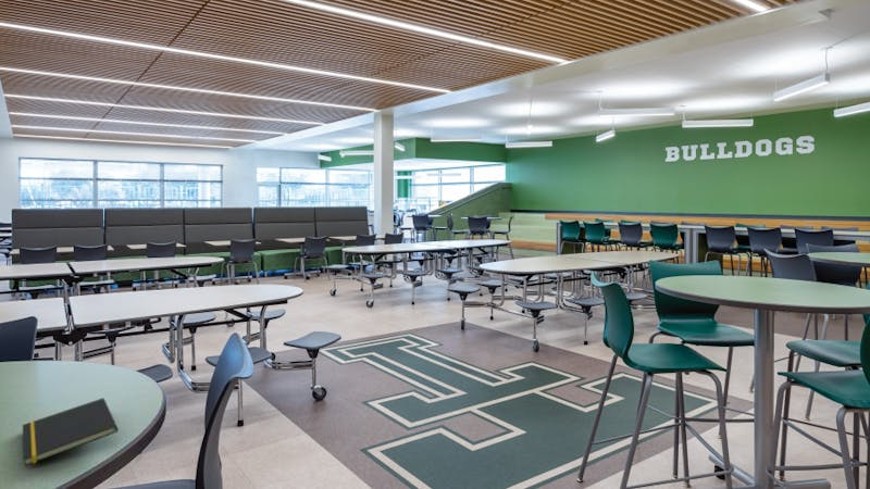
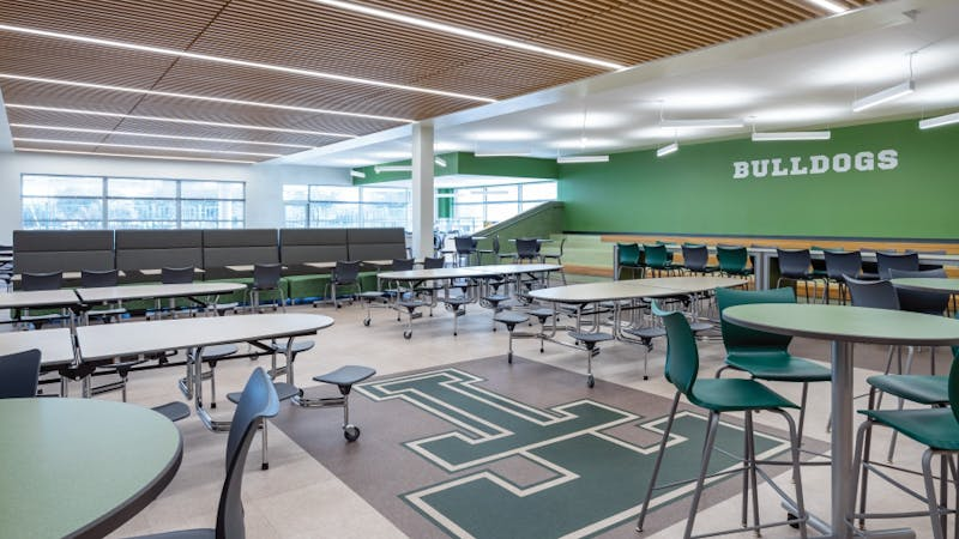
- notepad [22,397,120,467]
